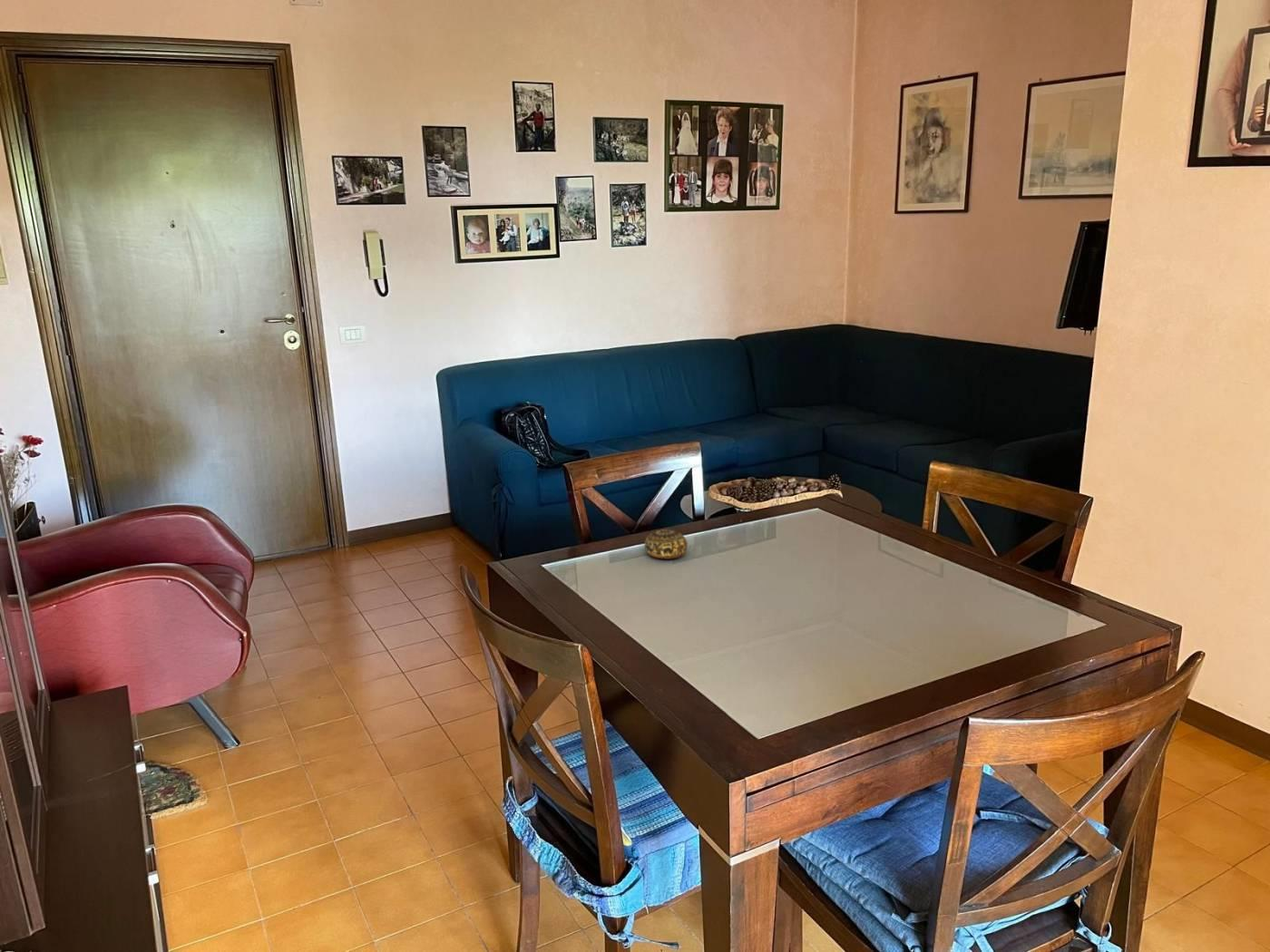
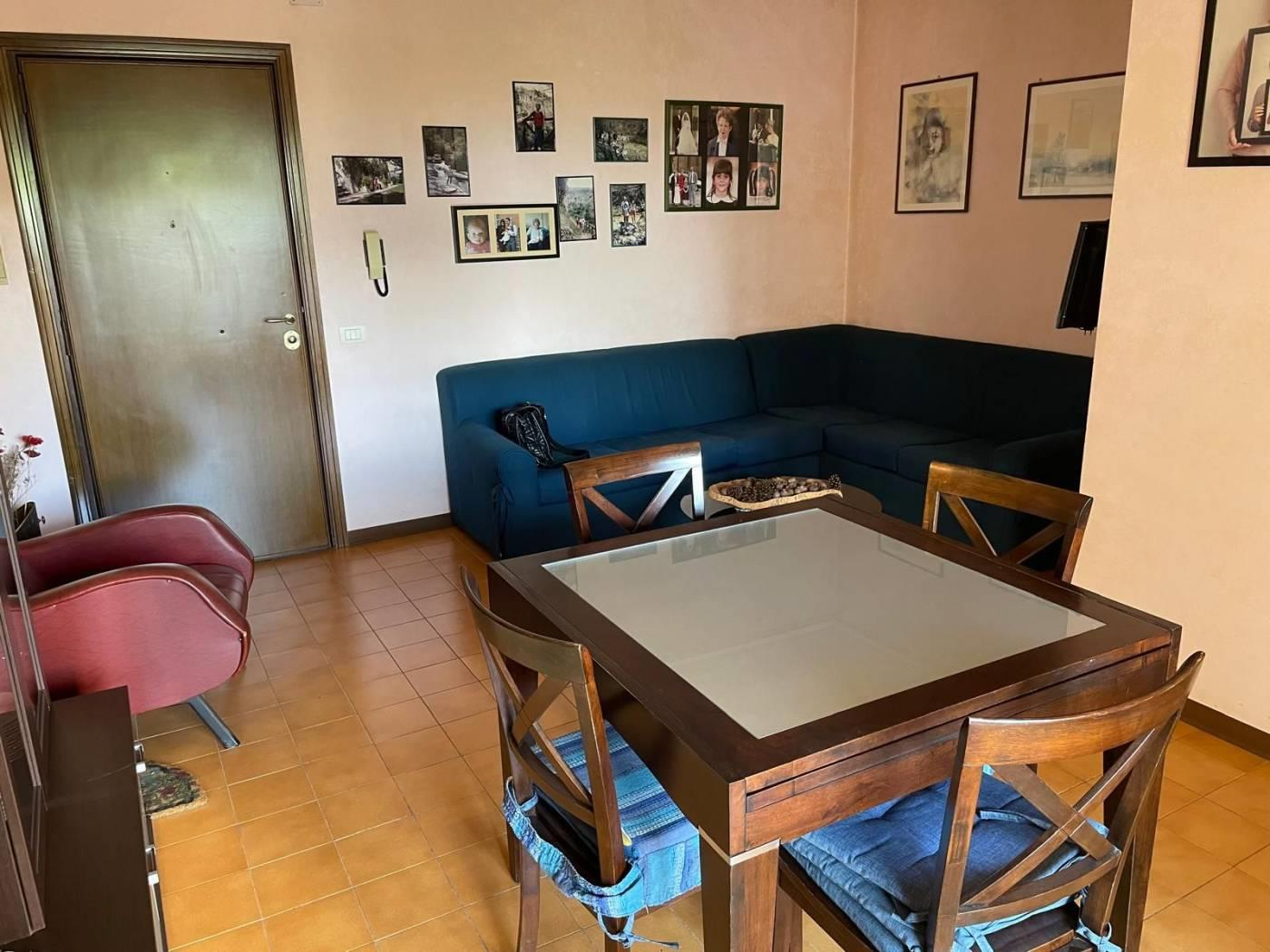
- decorative ball [643,529,689,560]
